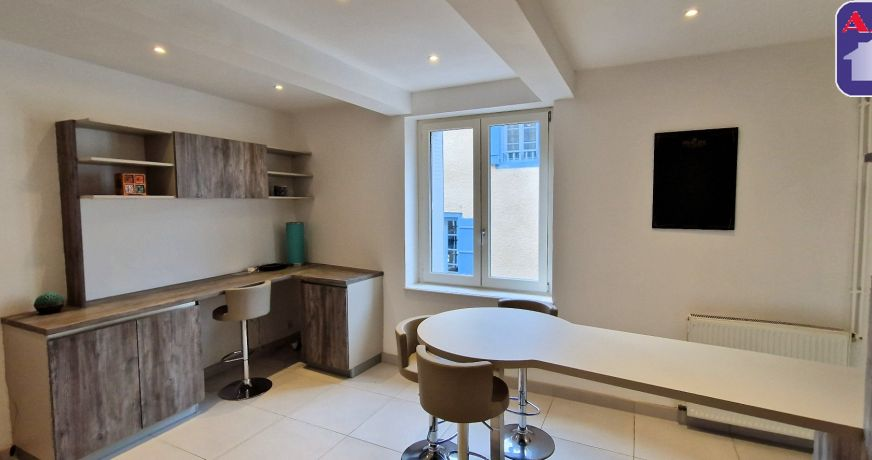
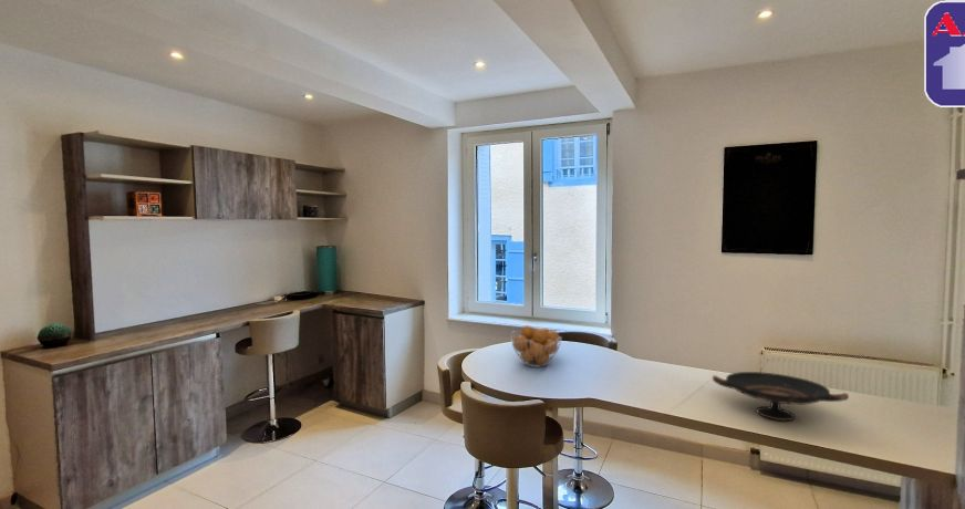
+ decorative bowl [712,371,850,422]
+ fruit basket [509,324,563,368]
